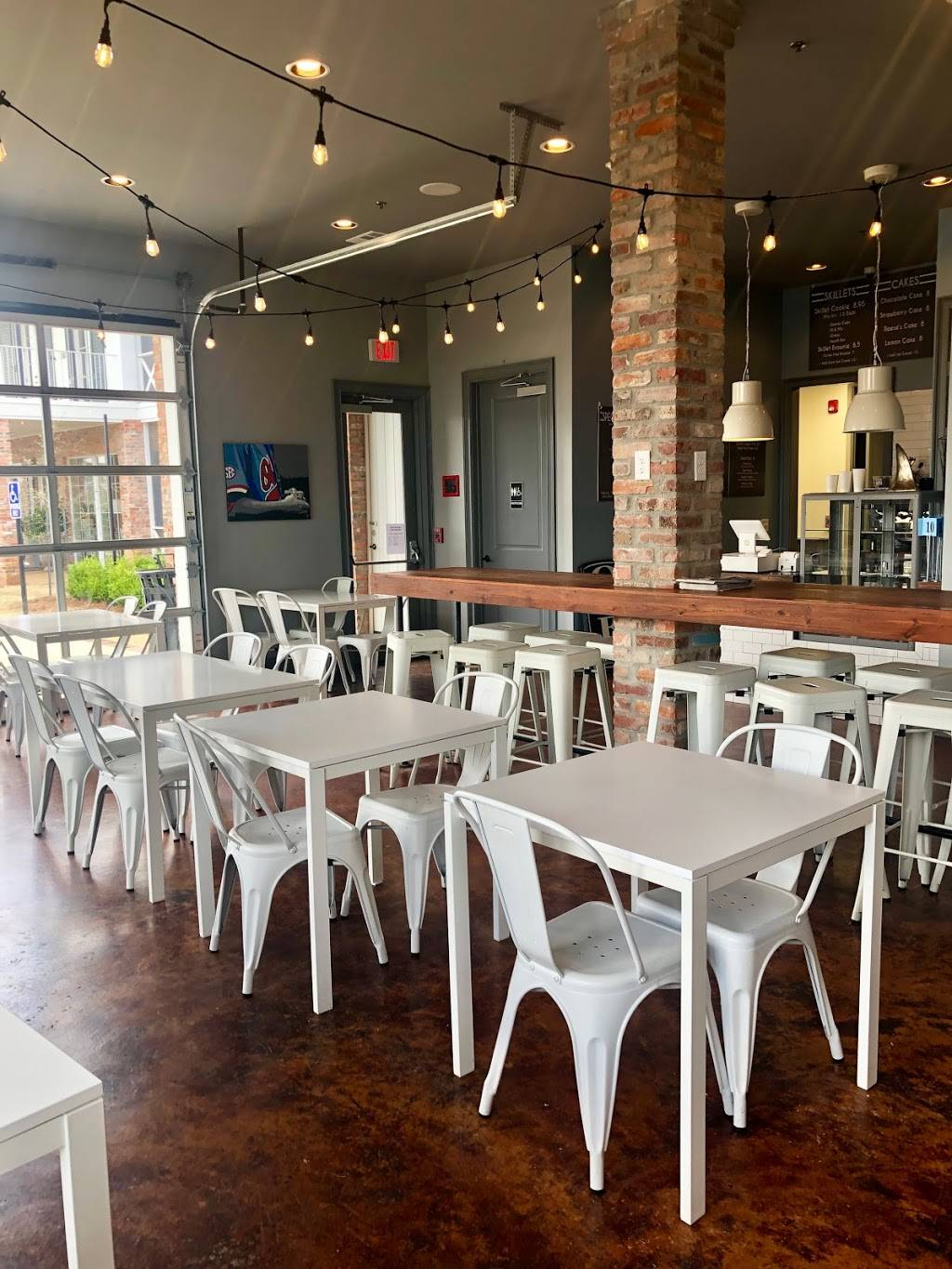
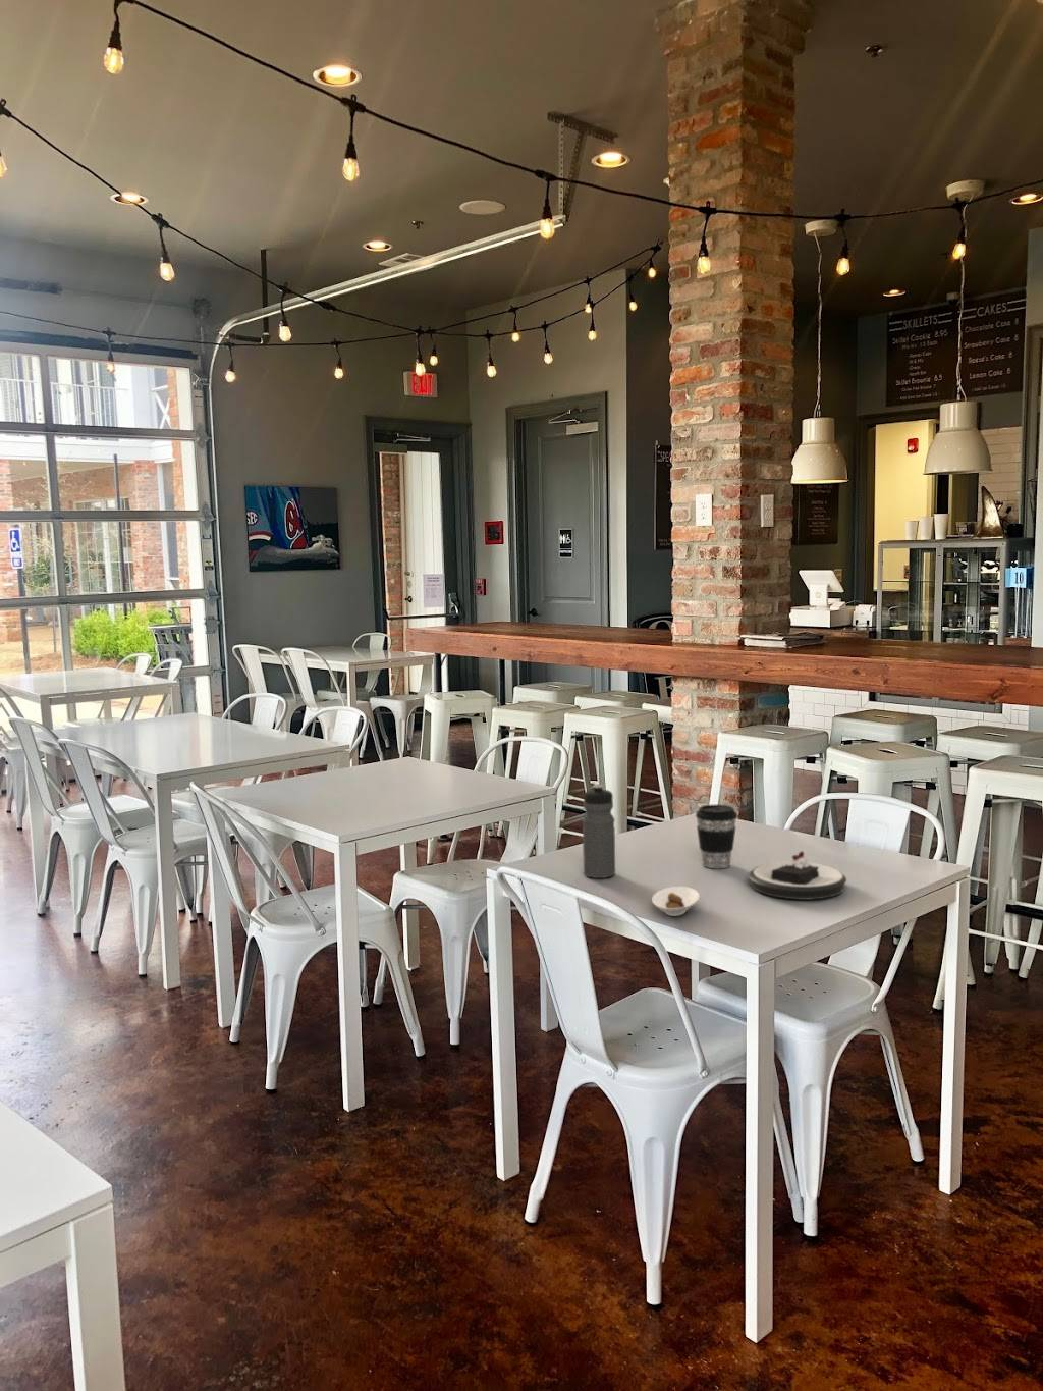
+ water bottle [582,784,616,879]
+ saucer [651,886,701,917]
+ dessert [747,850,848,900]
+ coffee cup [695,805,738,869]
